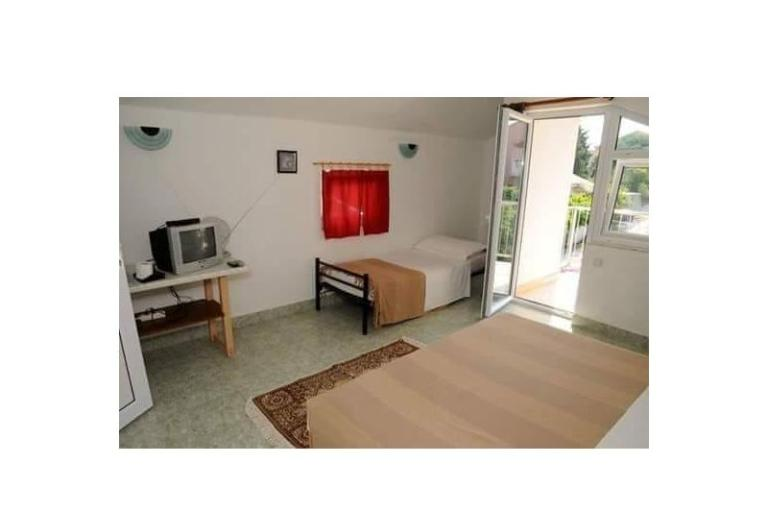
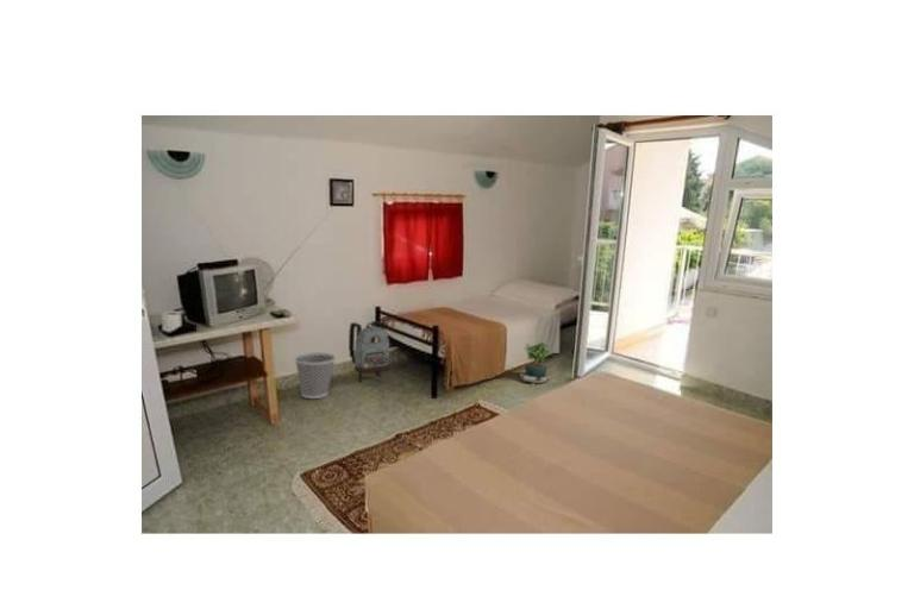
+ wastebasket [294,351,337,400]
+ backpack [348,320,390,383]
+ potted plant [519,339,552,388]
